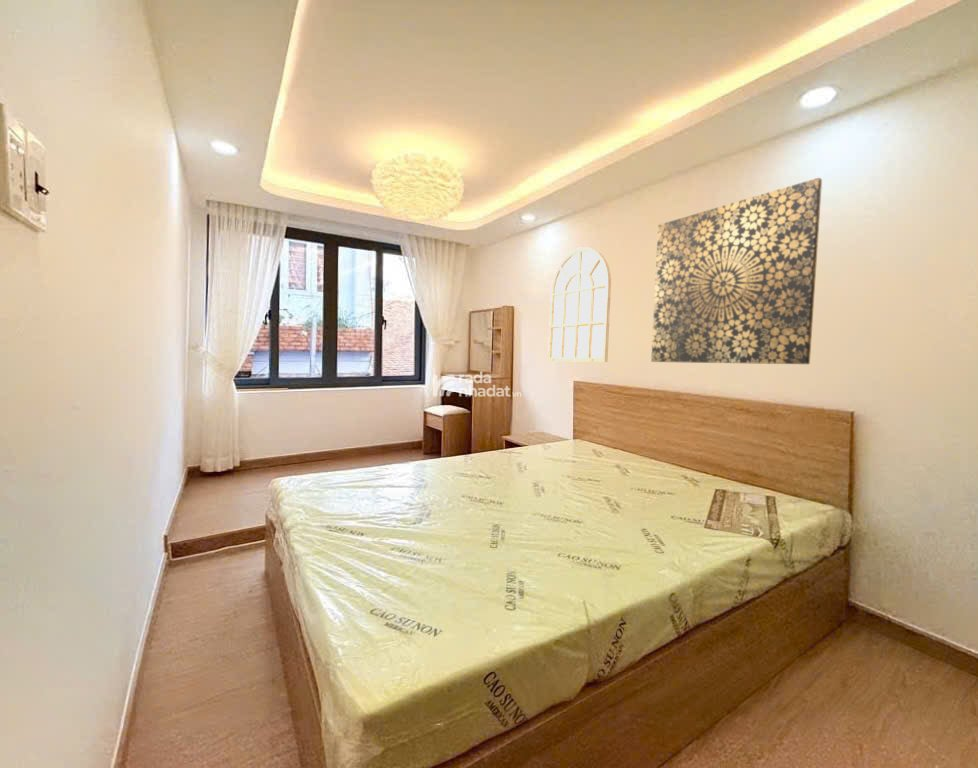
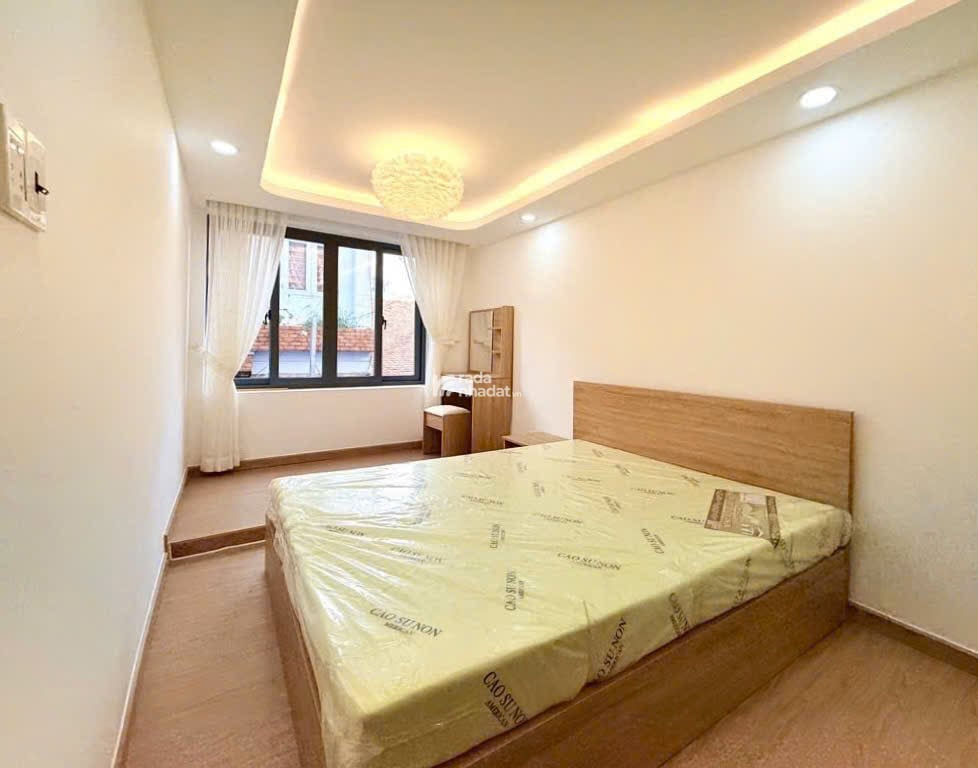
- mirror [547,246,612,363]
- wall art [650,177,823,365]
